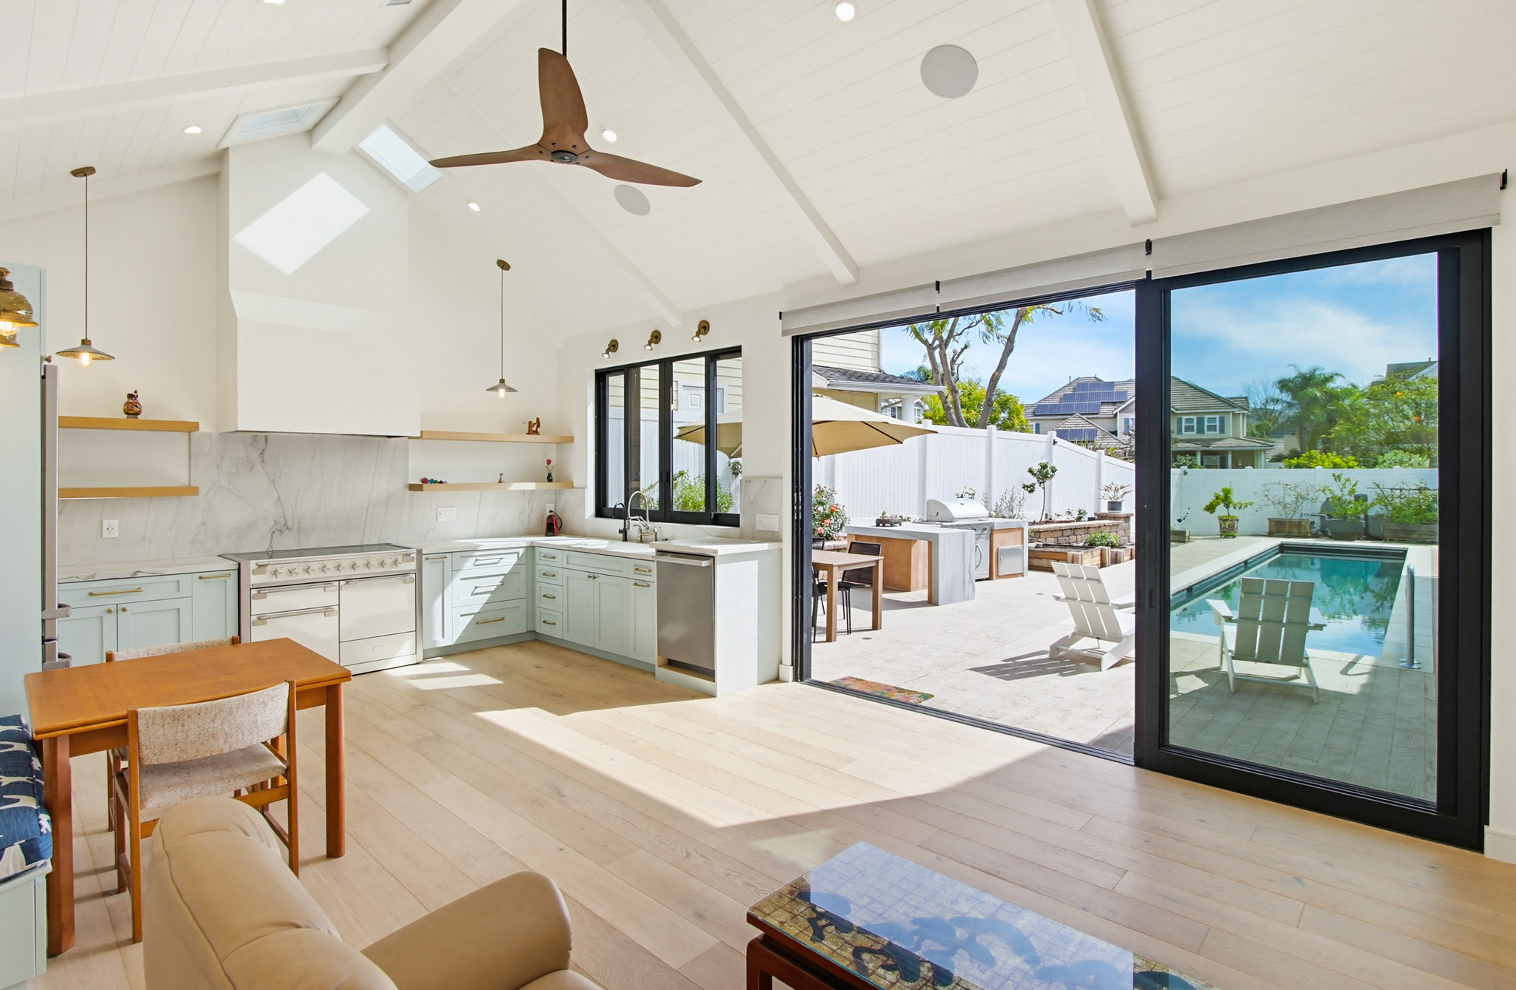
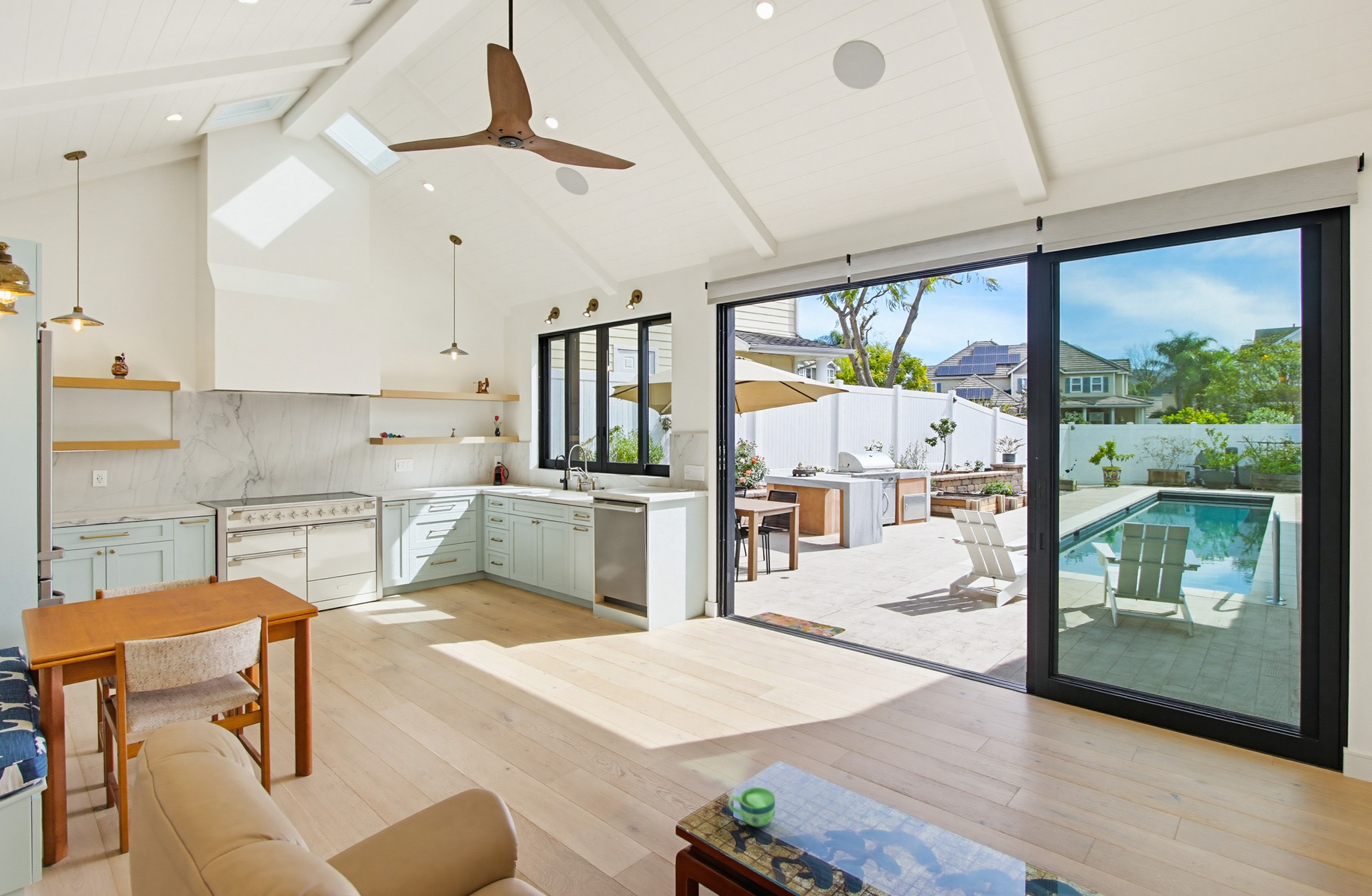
+ cup [728,787,776,828]
